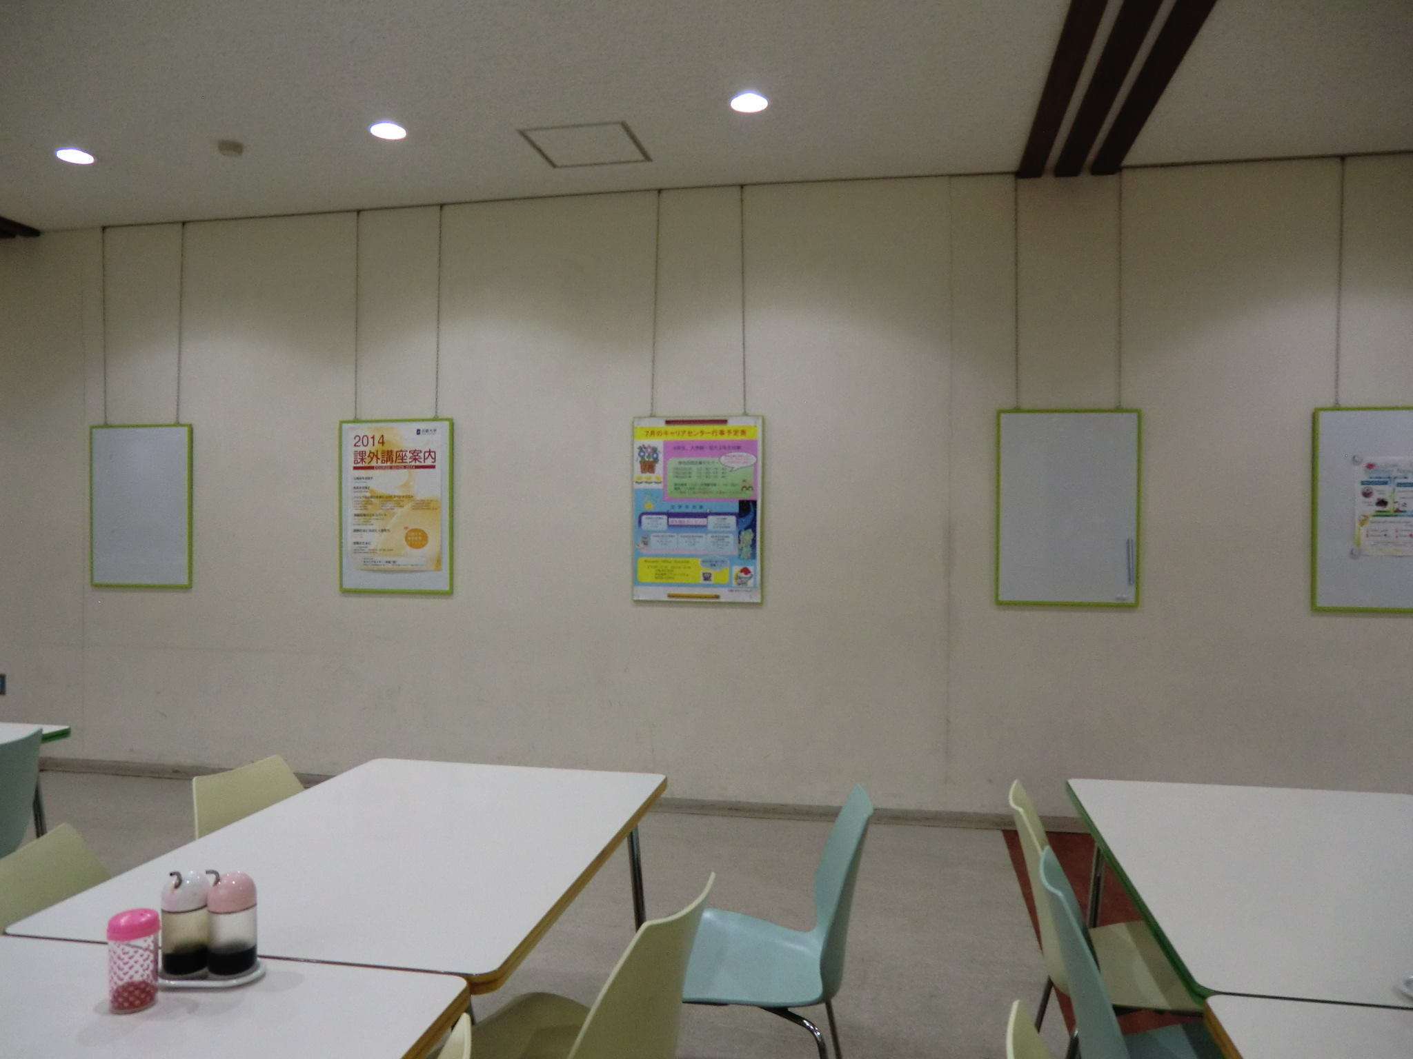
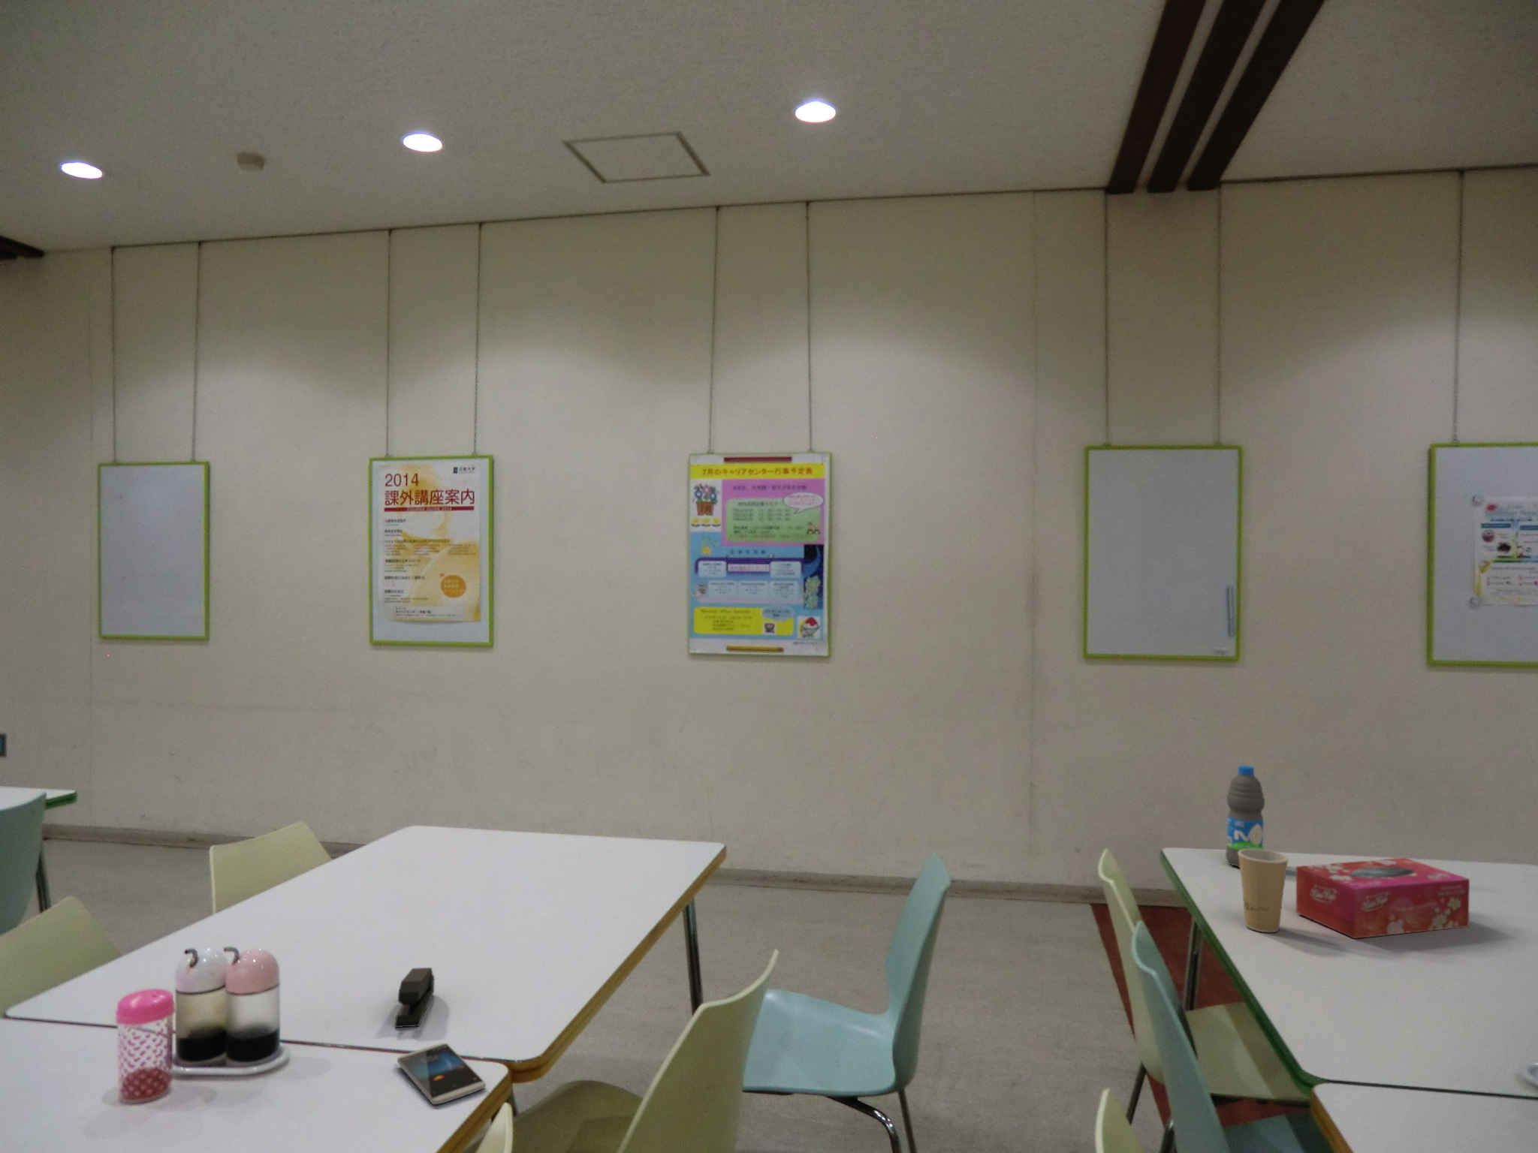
+ paper cup [1238,849,1290,933]
+ smartphone [396,1043,487,1105]
+ stapler [395,966,435,1028]
+ tissue box [1295,856,1470,939]
+ water bottle [1224,765,1266,867]
